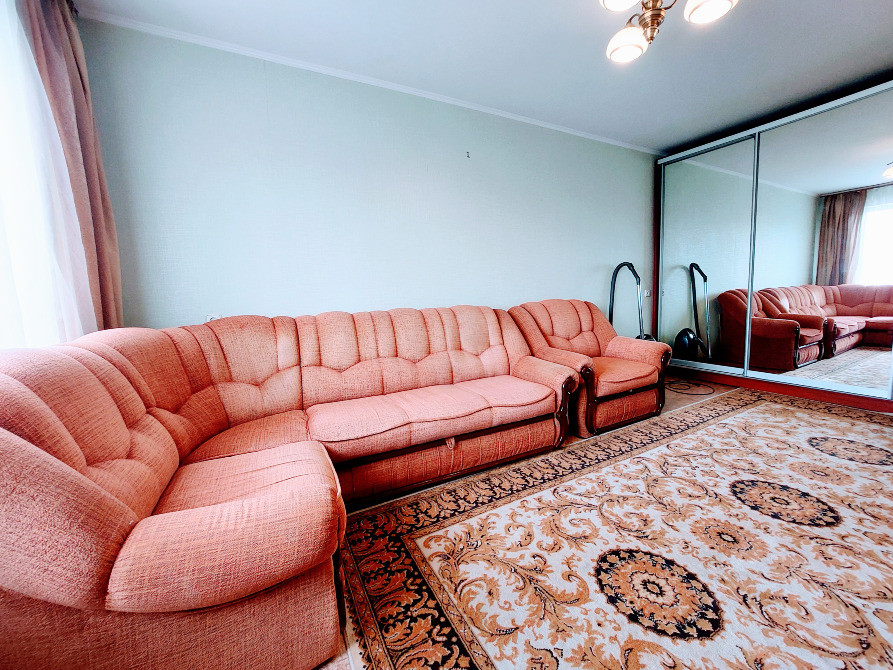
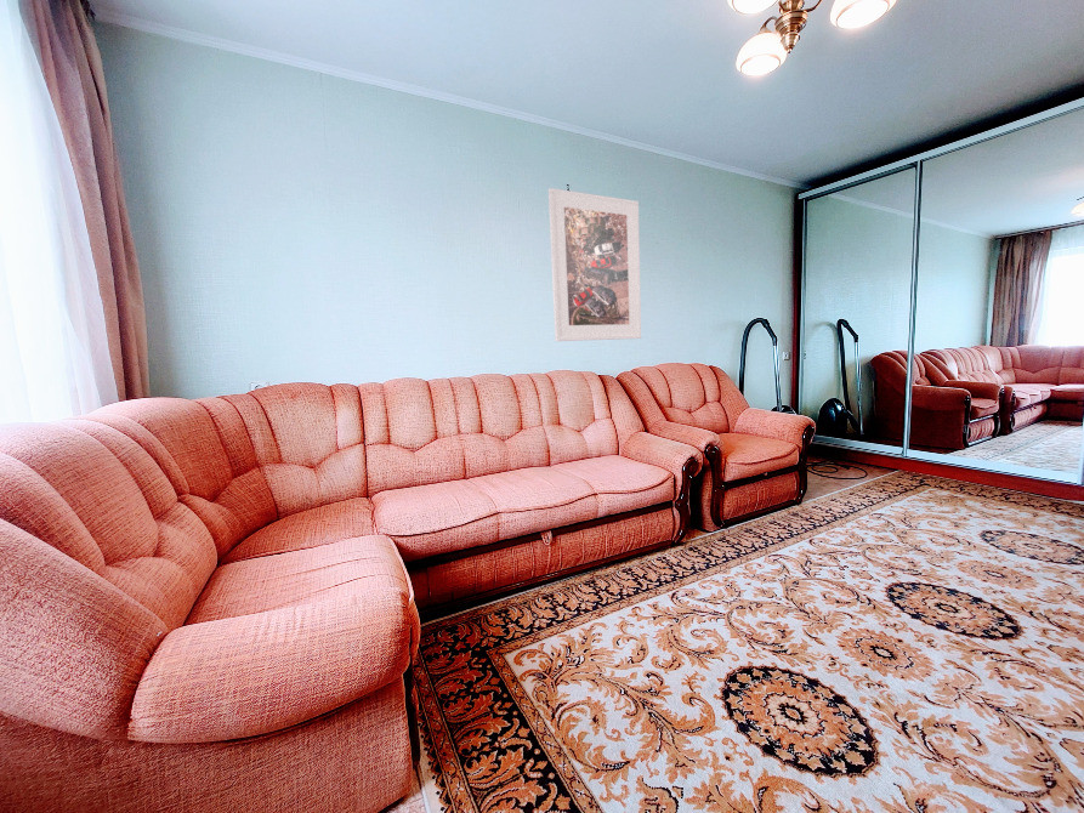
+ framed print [547,187,642,342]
